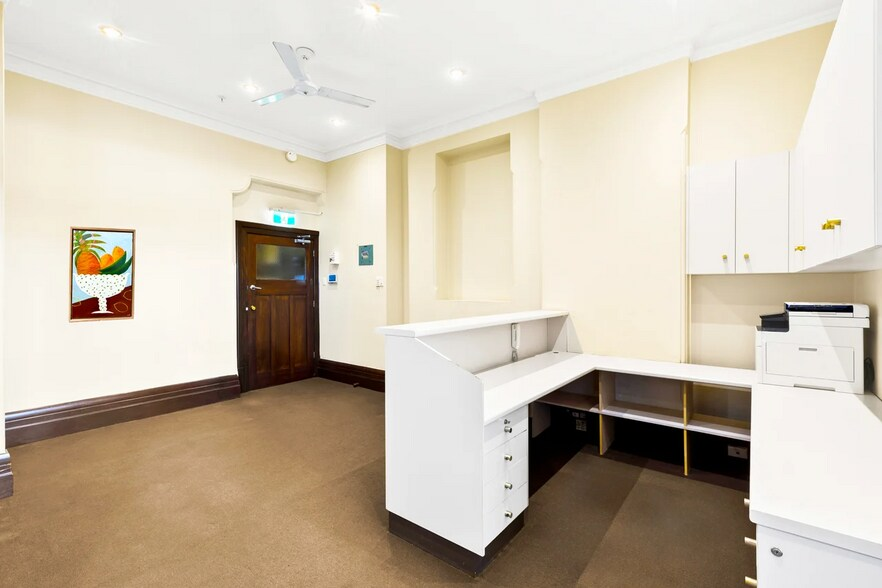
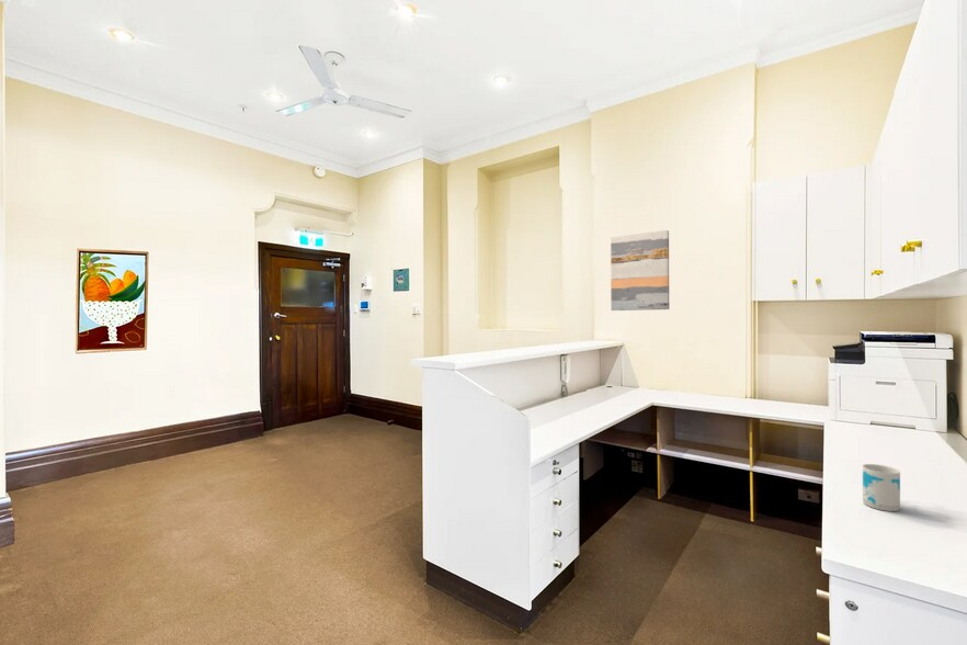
+ wall art [610,229,670,312]
+ mug [862,463,901,512]
